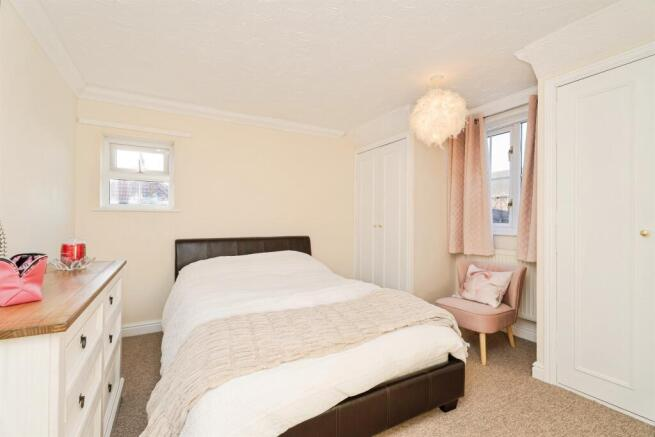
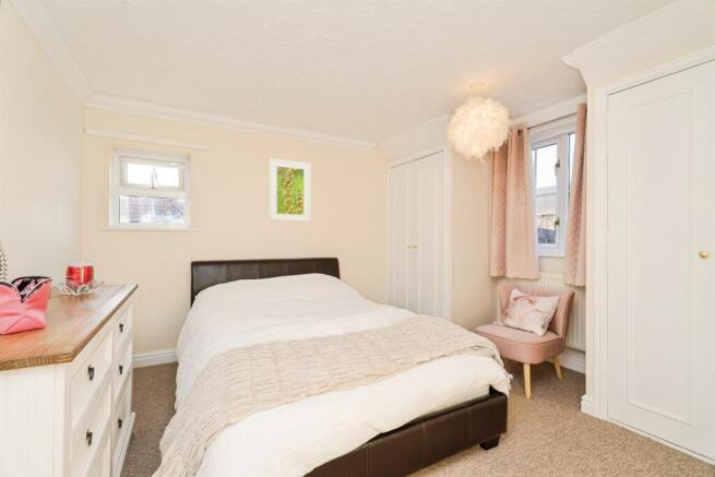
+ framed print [269,157,311,223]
